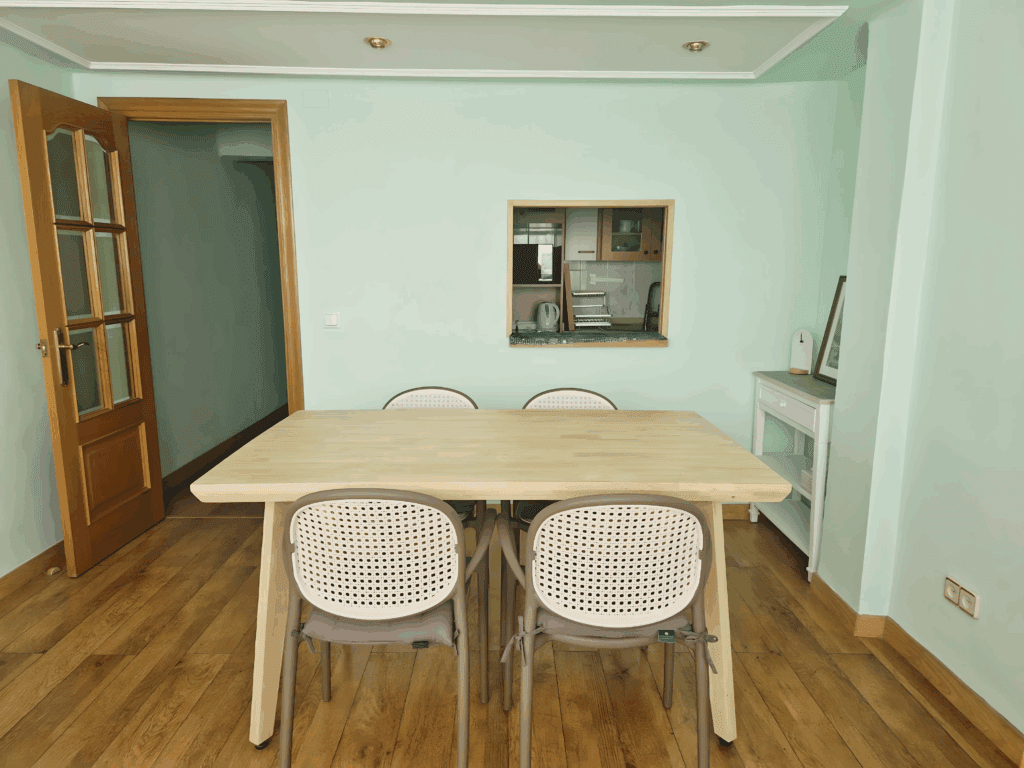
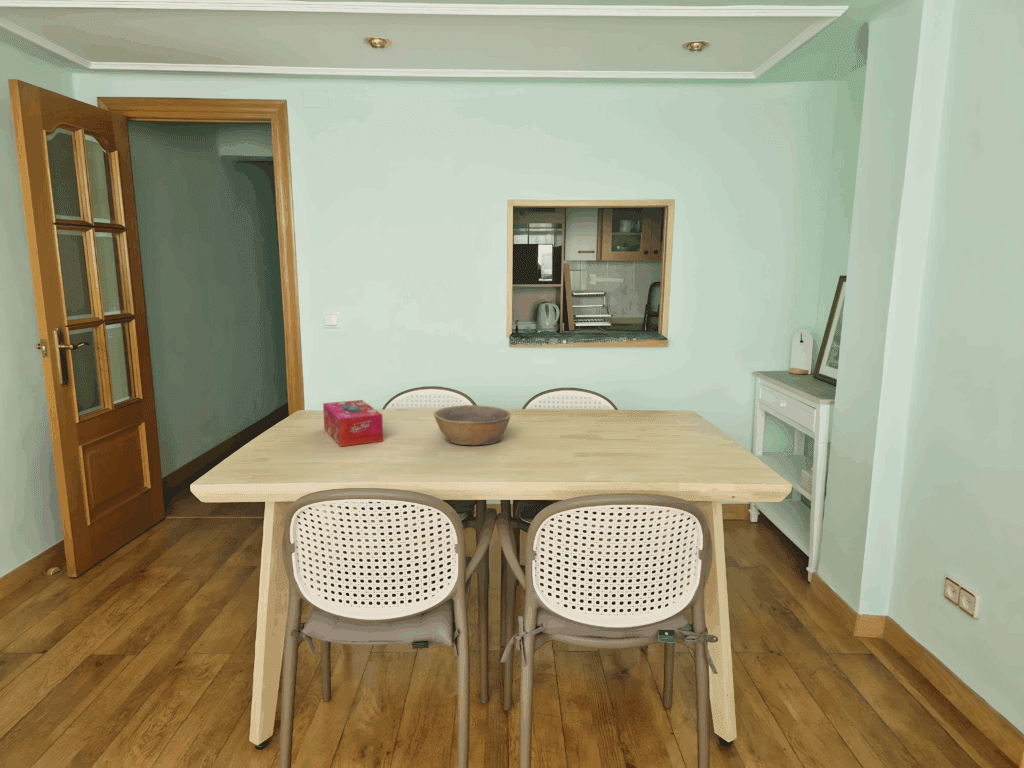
+ bowl [433,404,512,446]
+ tissue box [322,399,384,448]
